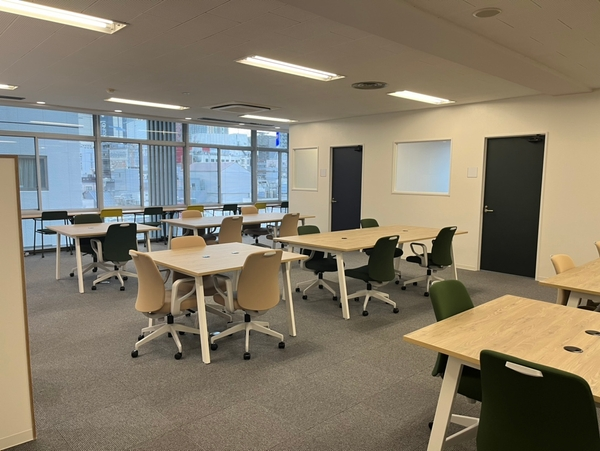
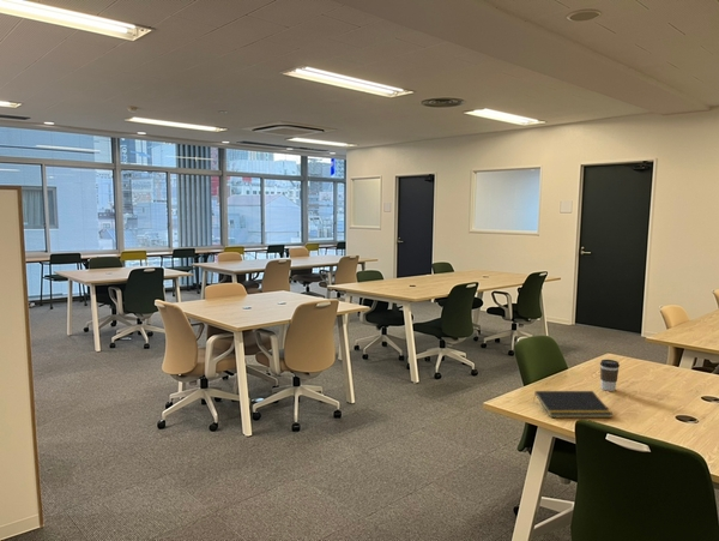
+ coffee cup [599,359,621,392]
+ notepad [532,390,614,419]
